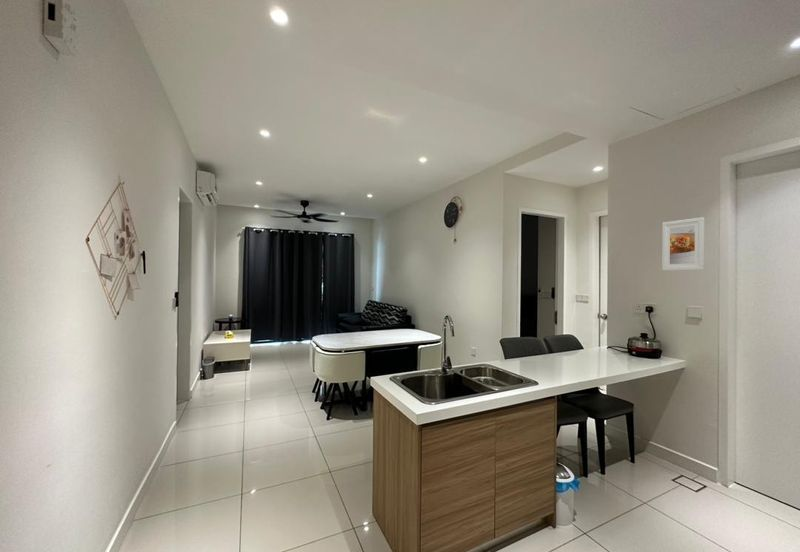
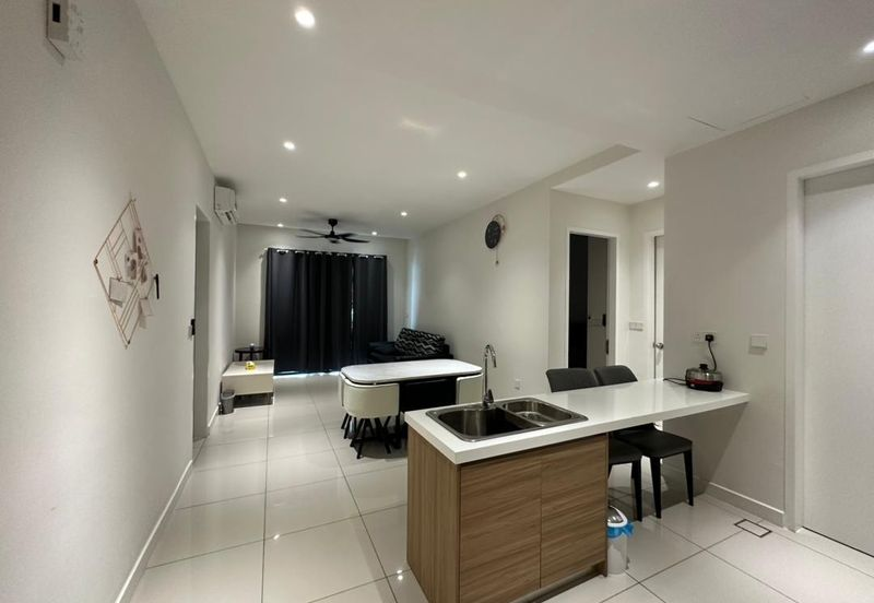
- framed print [661,216,706,271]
